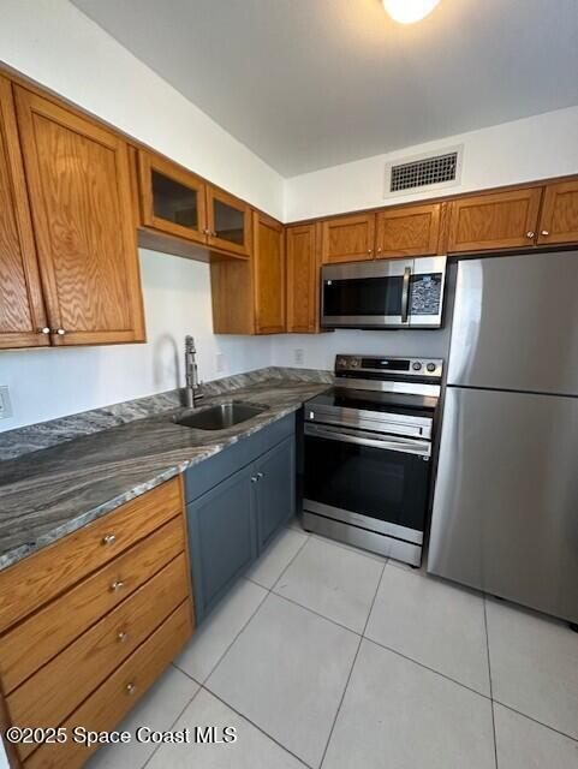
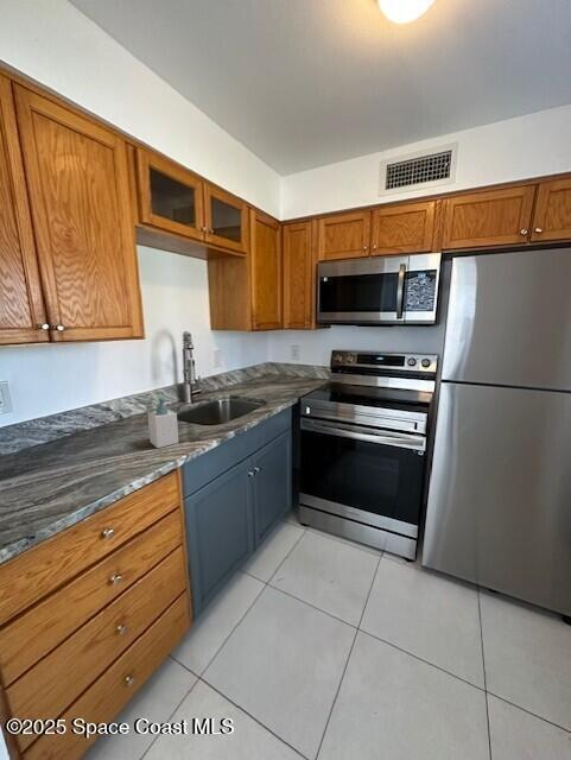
+ soap bottle [147,395,179,449]
